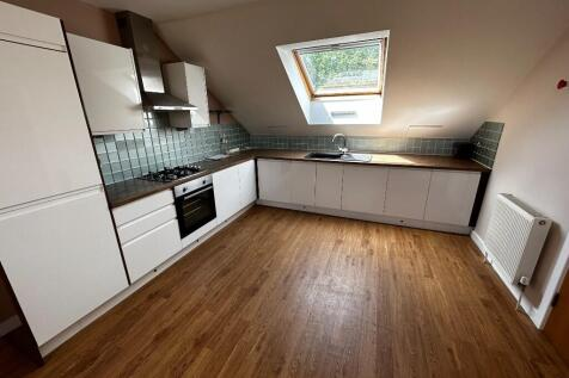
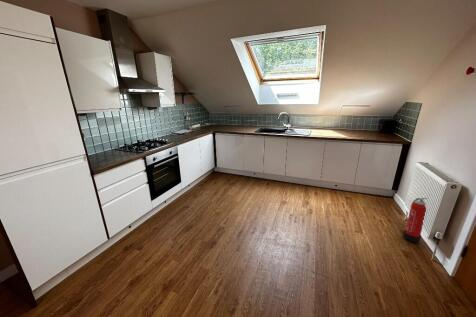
+ fire extinguisher [402,197,428,244]
